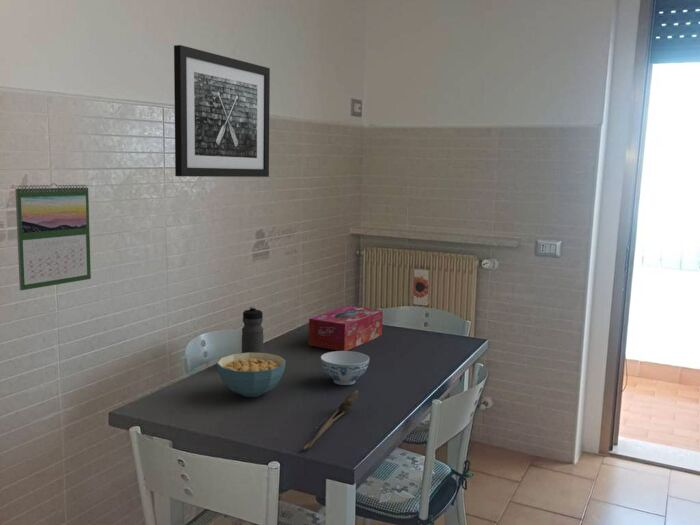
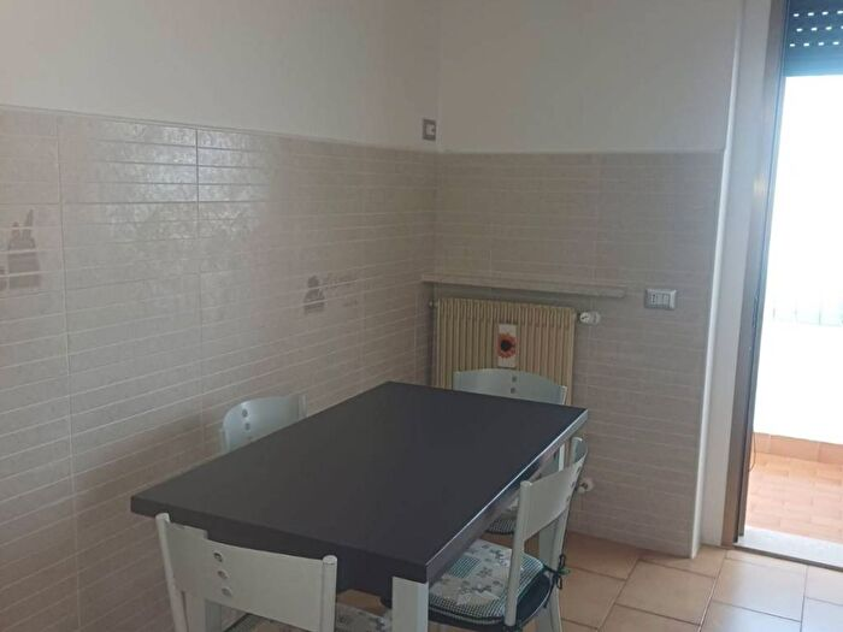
- tissue box [308,305,384,351]
- cereal bowl [216,352,287,398]
- calendar [14,182,92,291]
- spoon [301,389,359,451]
- water bottle [241,305,264,353]
- wall art [173,44,271,178]
- chinaware [320,350,370,386]
